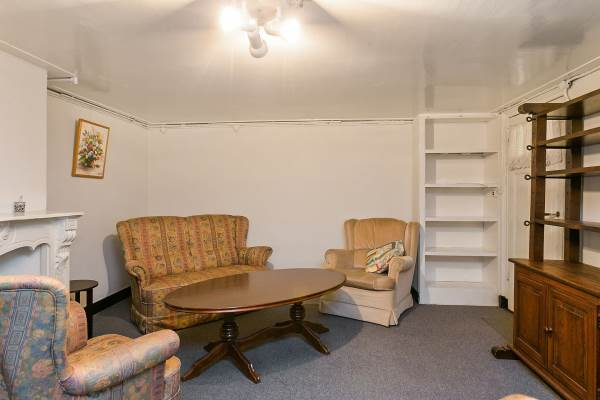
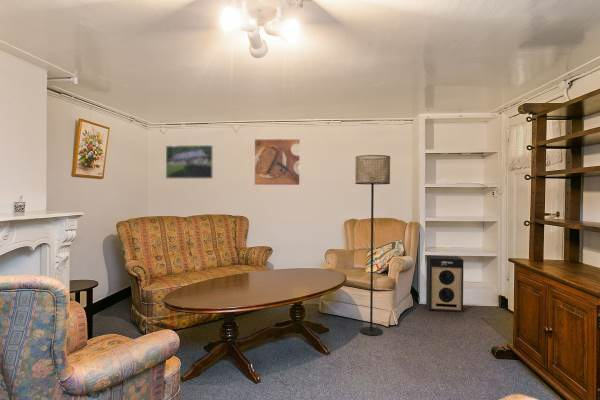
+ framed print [253,138,301,186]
+ floor lamp [354,154,391,337]
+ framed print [165,144,215,180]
+ speaker [425,254,464,313]
